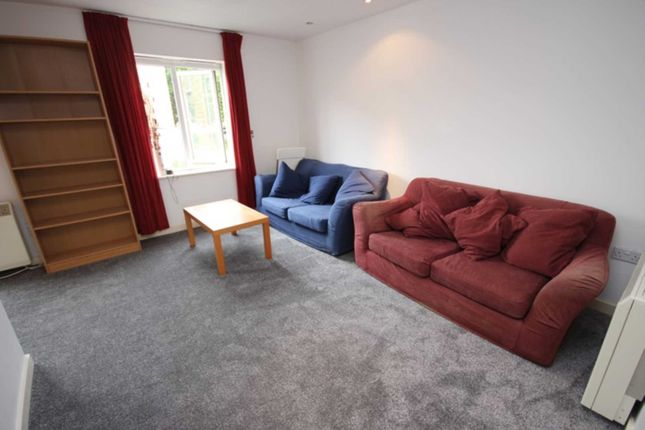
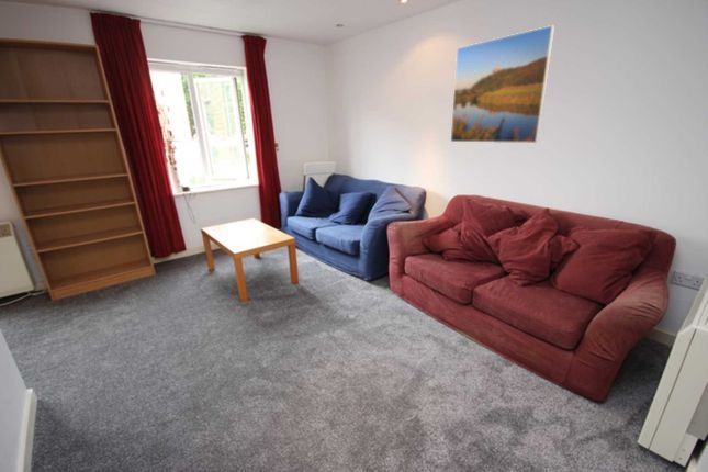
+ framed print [450,24,555,144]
